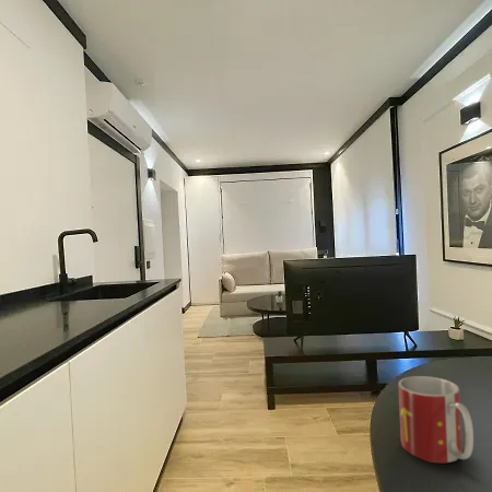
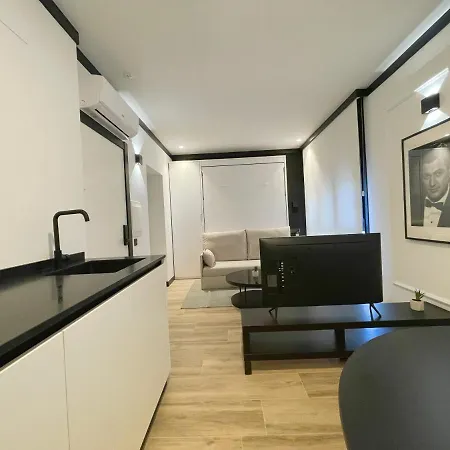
- mug [398,375,475,464]
